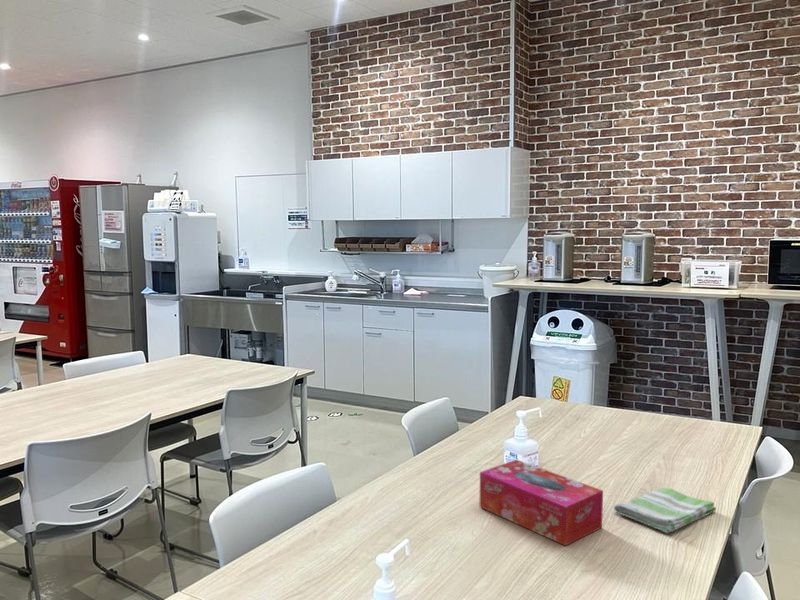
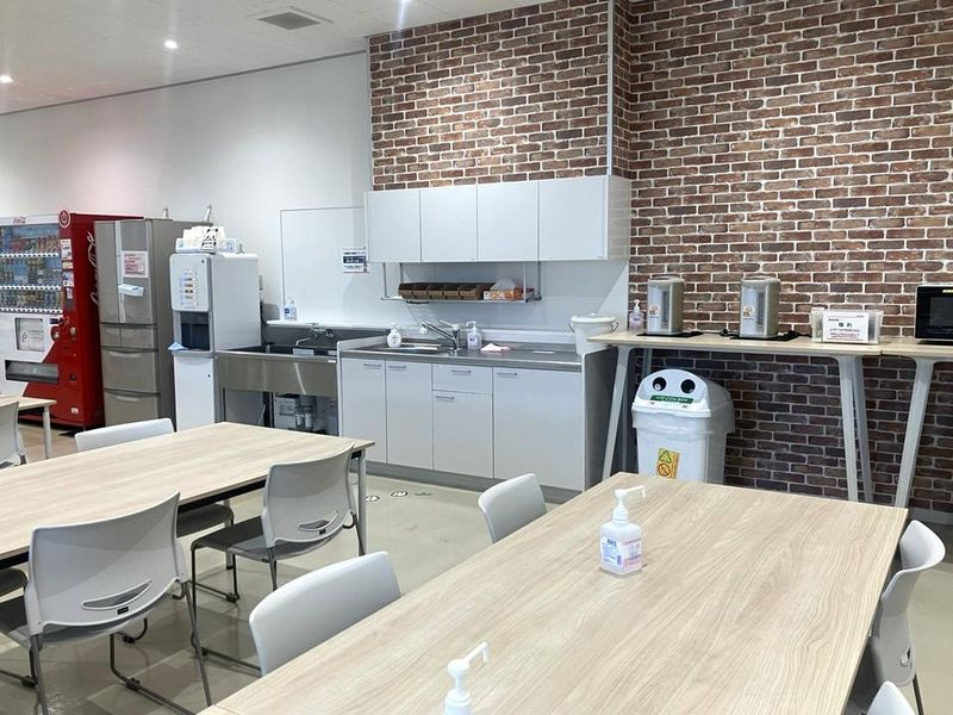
- dish towel [613,487,717,534]
- tissue box [479,459,604,547]
